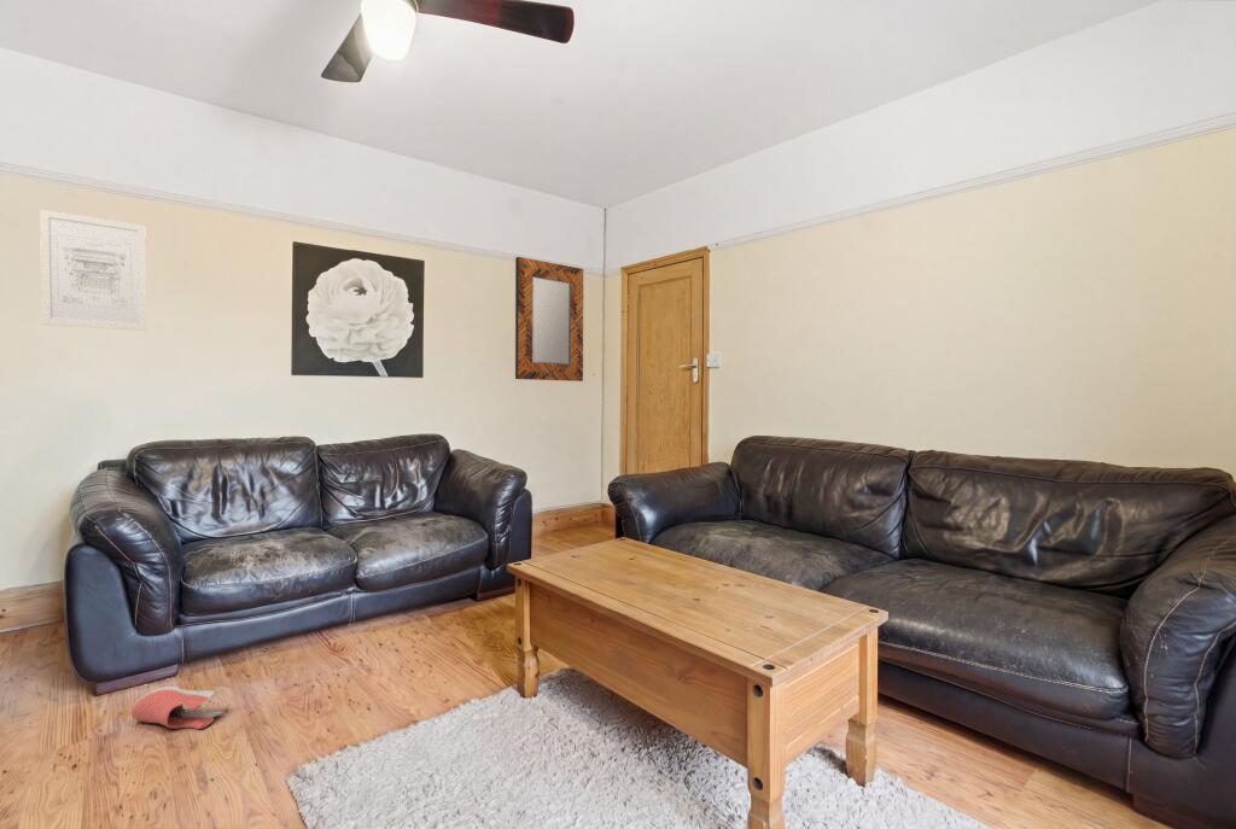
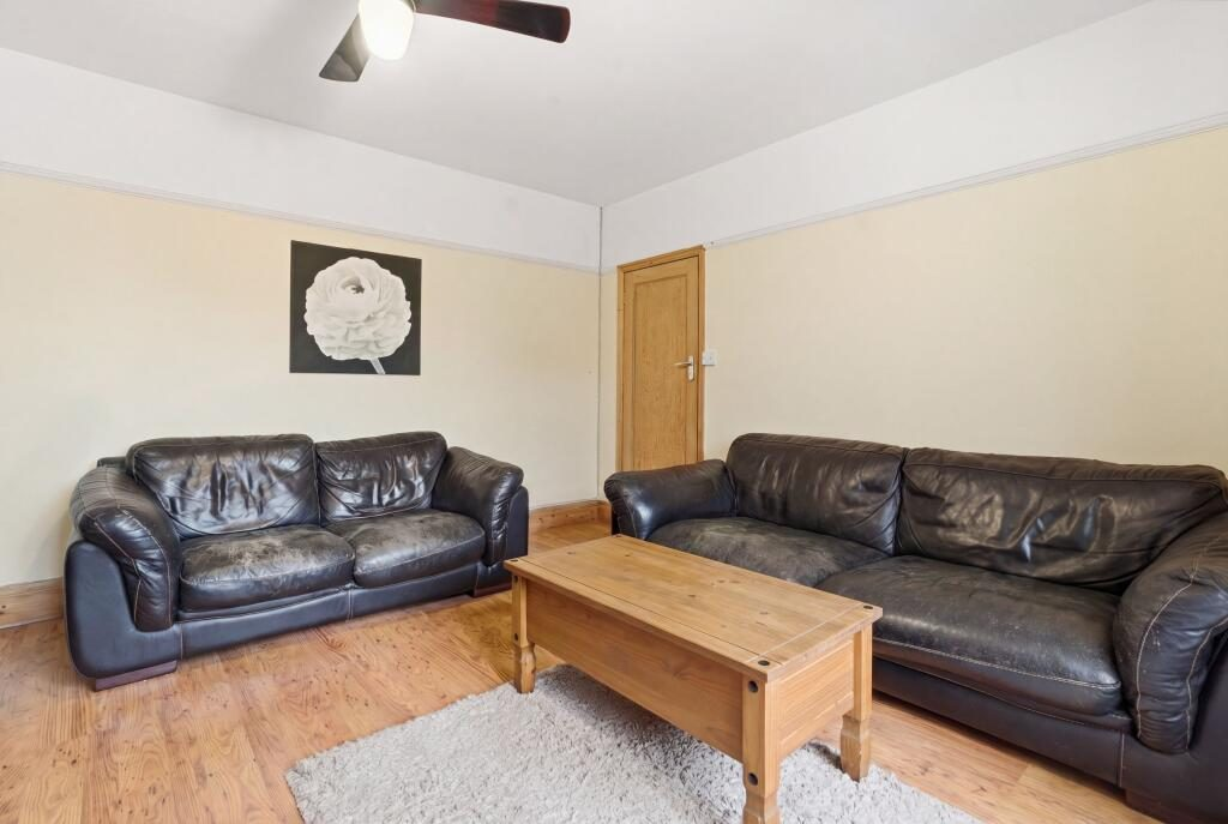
- home mirror [514,256,584,383]
- shoe [129,685,223,730]
- wall art [39,209,148,332]
